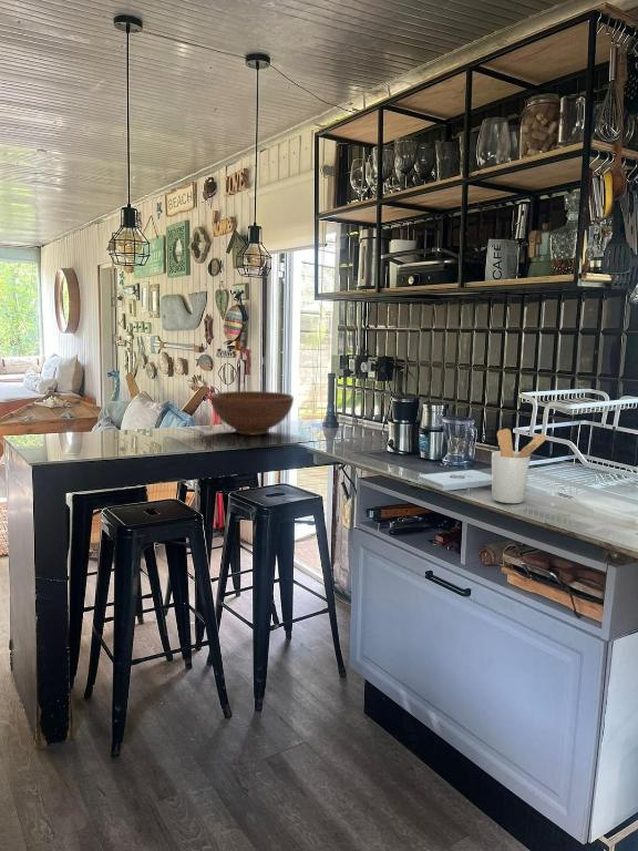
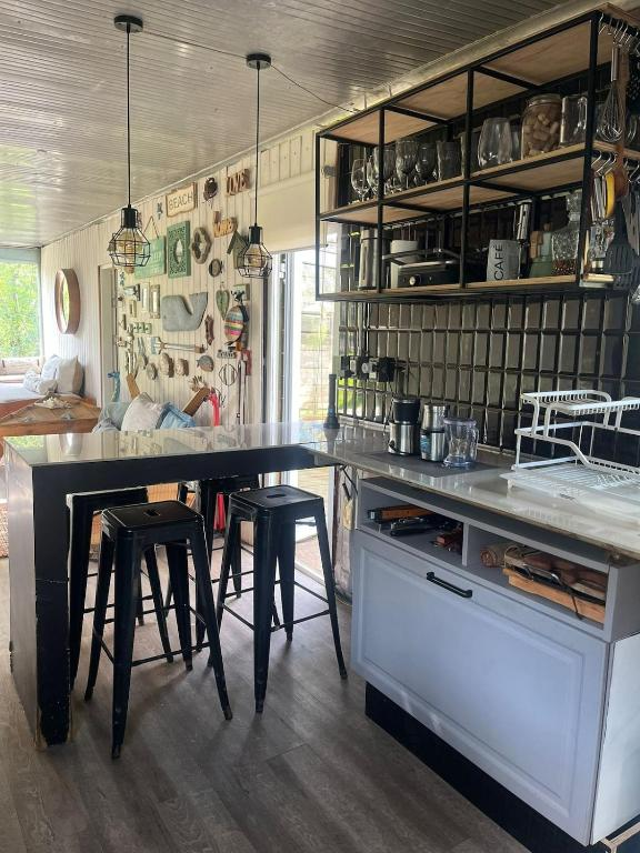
- utensil holder [491,428,548,504]
- fruit bowl [209,390,295,437]
- notepad [418,469,492,492]
